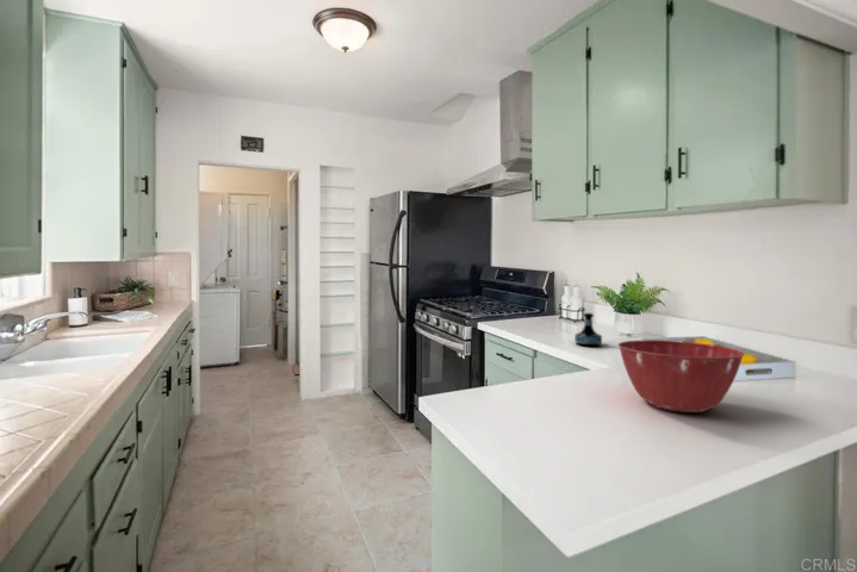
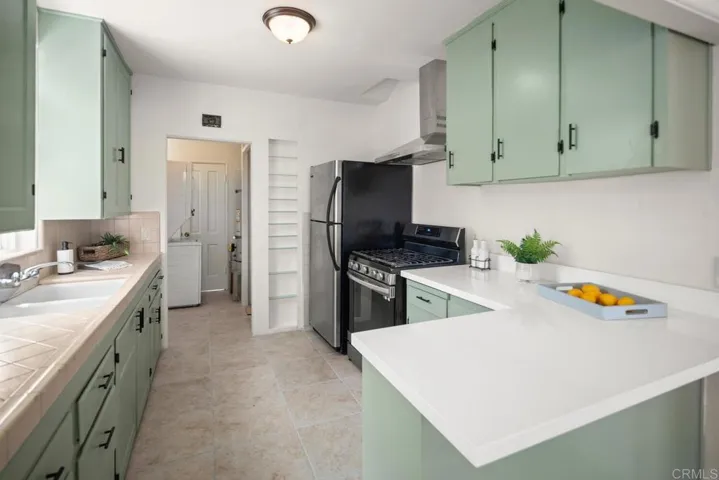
- tequila bottle [573,312,603,347]
- mixing bowl [616,338,746,414]
